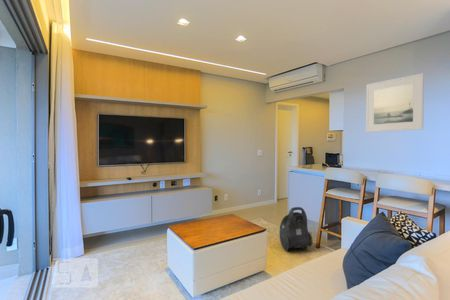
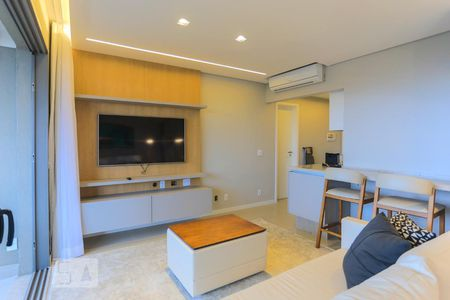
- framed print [365,72,425,133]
- vacuum cleaner [279,206,314,252]
